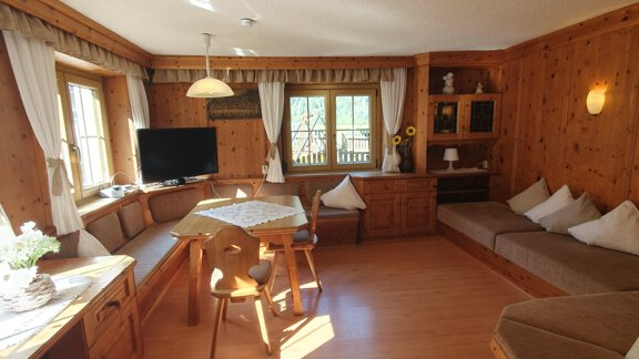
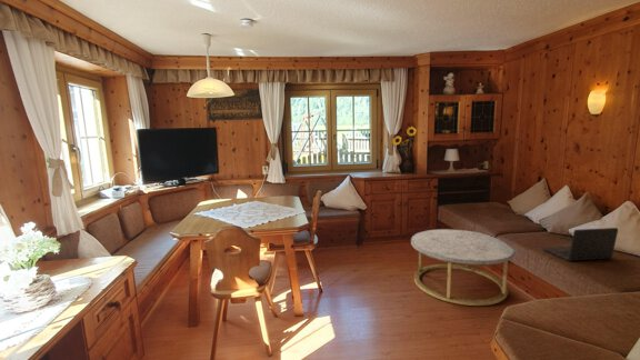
+ laptop [542,227,619,262]
+ coffee table [410,228,517,307]
